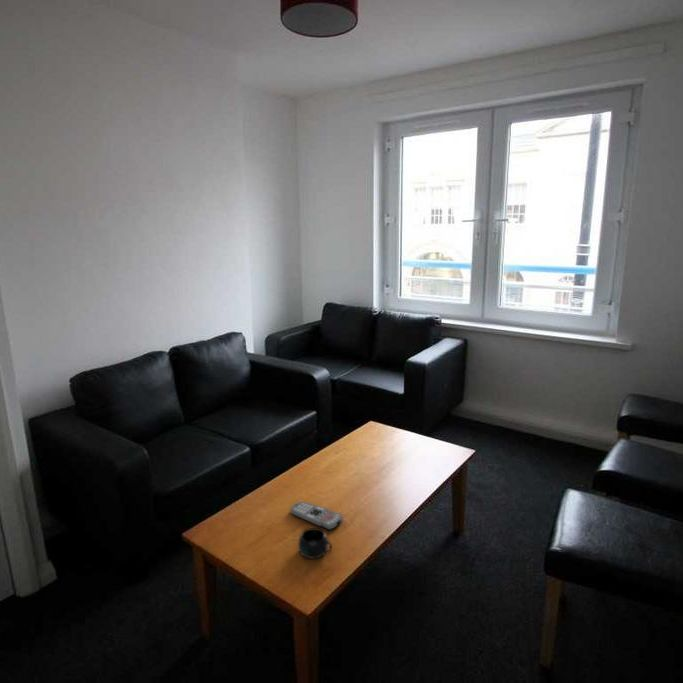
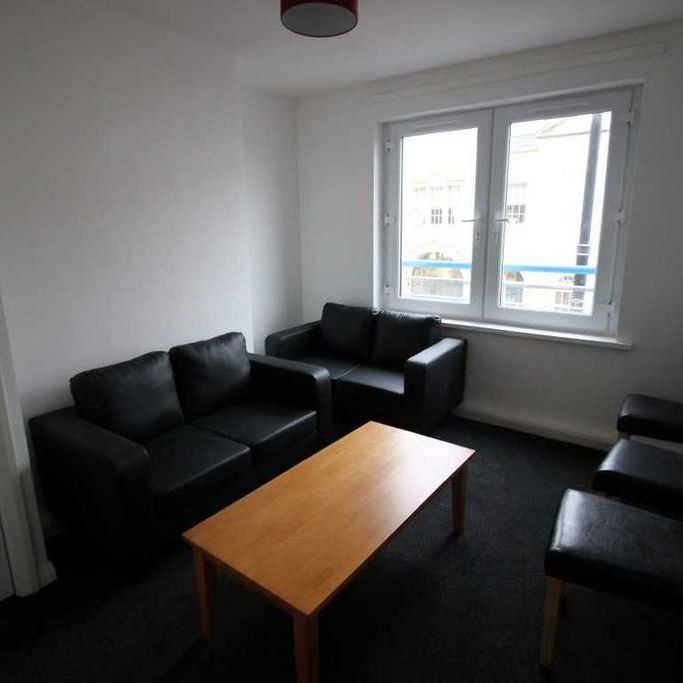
- remote control [289,501,344,531]
- mug [297,527,333,560]
